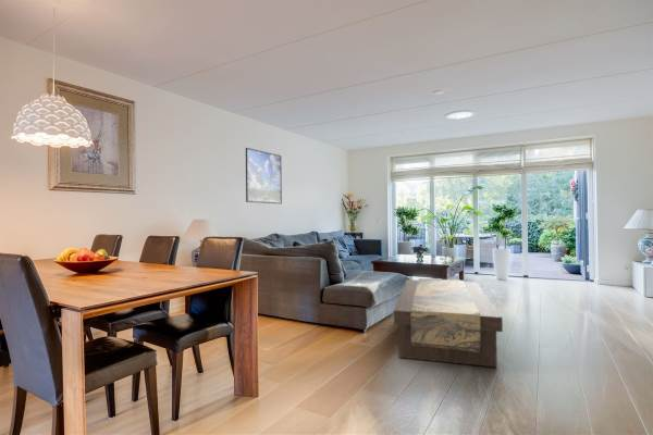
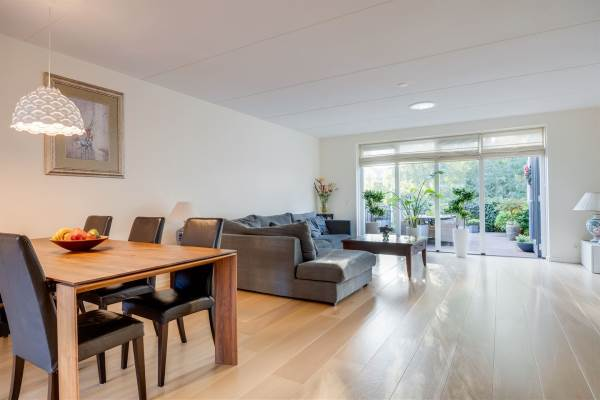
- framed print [245,147,283,204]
- coffee table [393,277,504,369]
